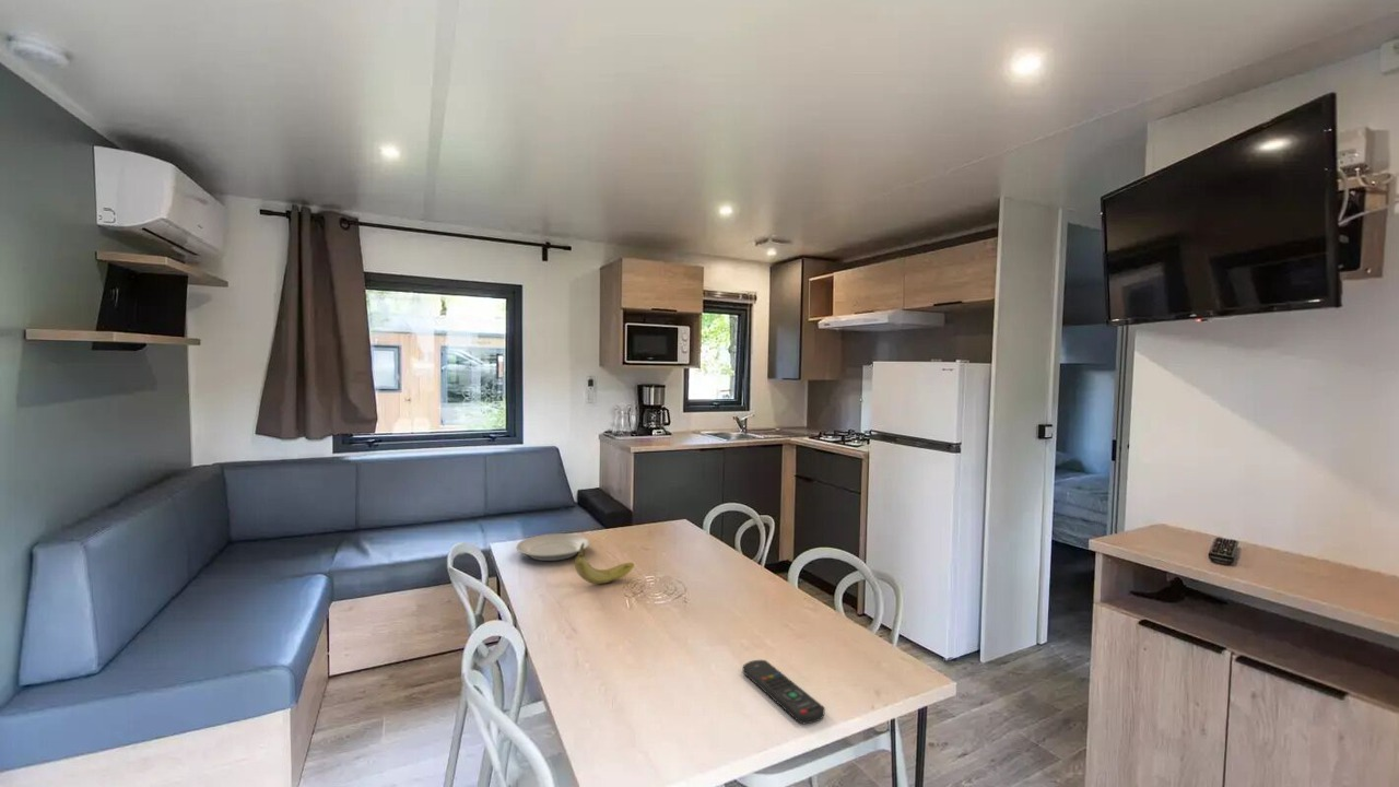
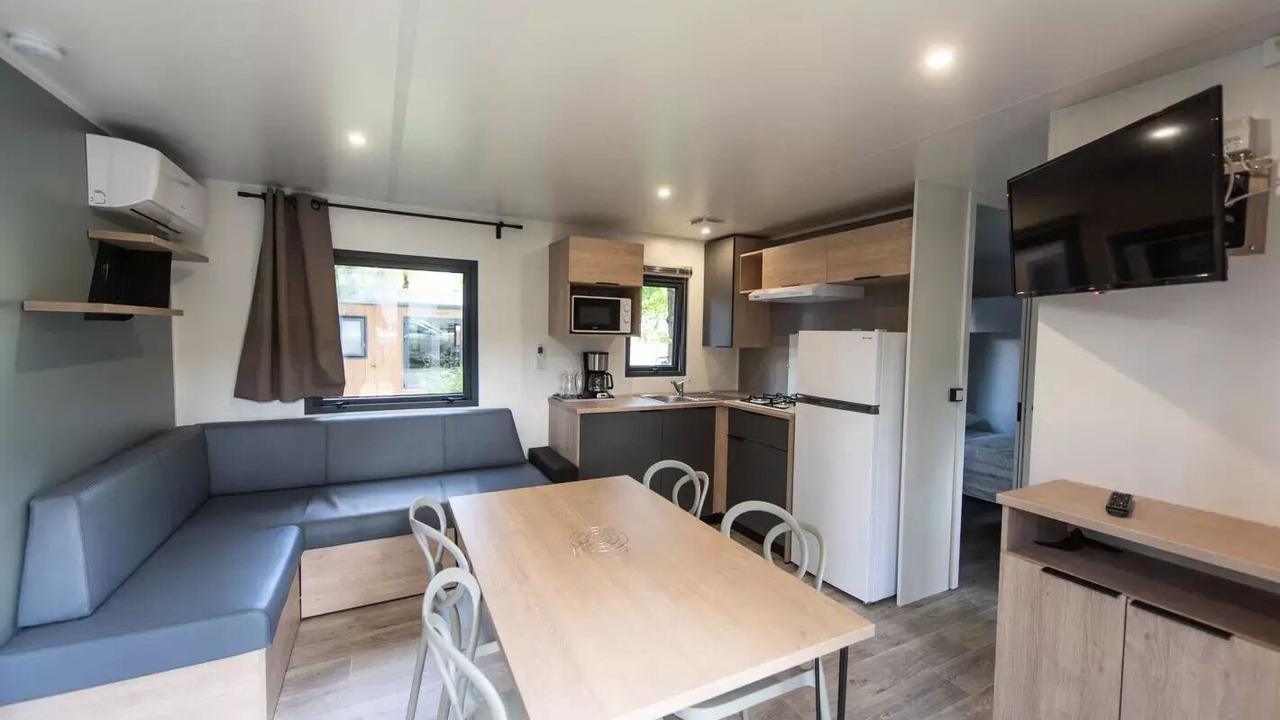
- fruit [574,543,635,585]
- remote control [741,659,826,725]
- plate [515,532,591,562]
